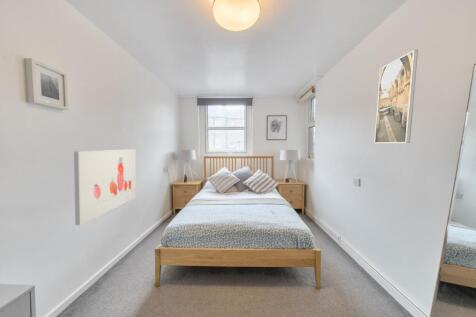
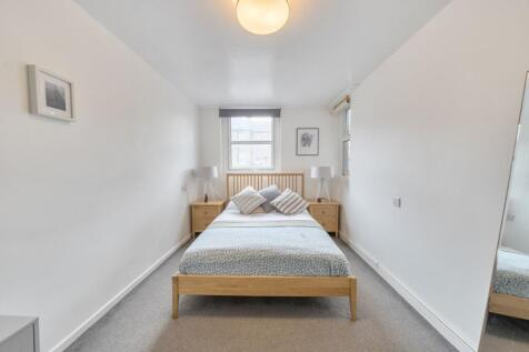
- wall art [73,148,137,226]
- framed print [373,49,419,144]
